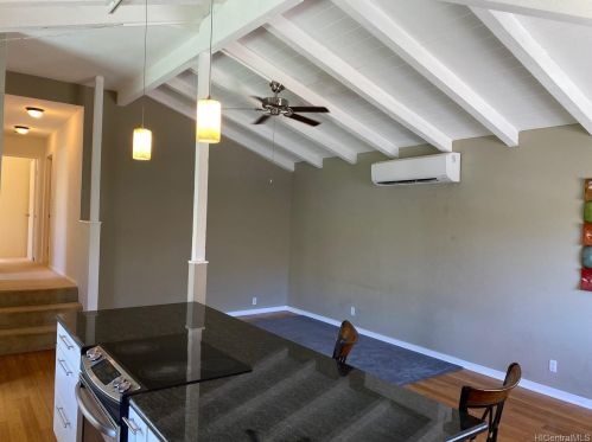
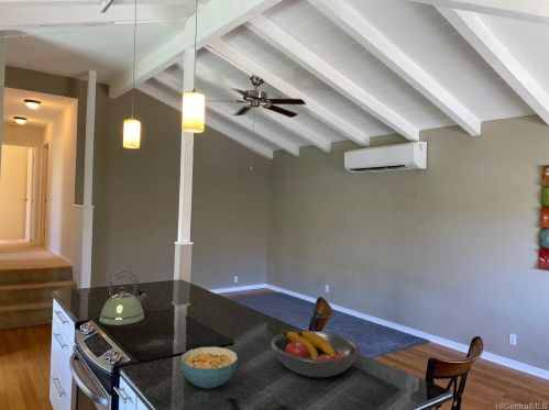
+ fruit bowl [271,330,361,378]
+ kettle [98,269,149,326]
+ cereal bowl [180,346,239,390]
